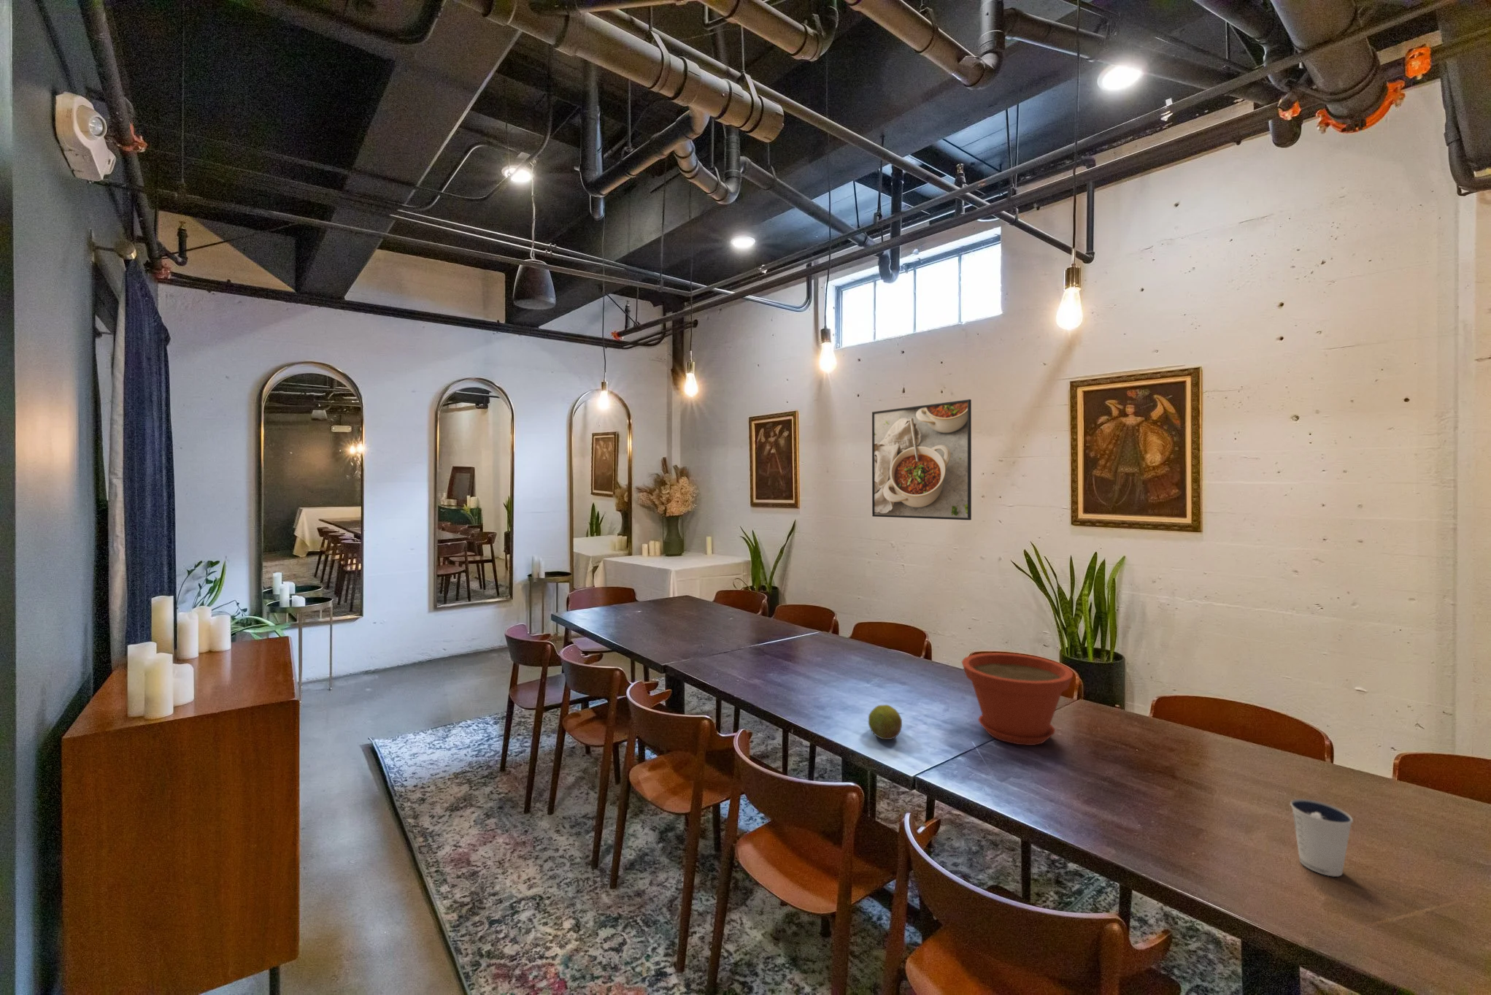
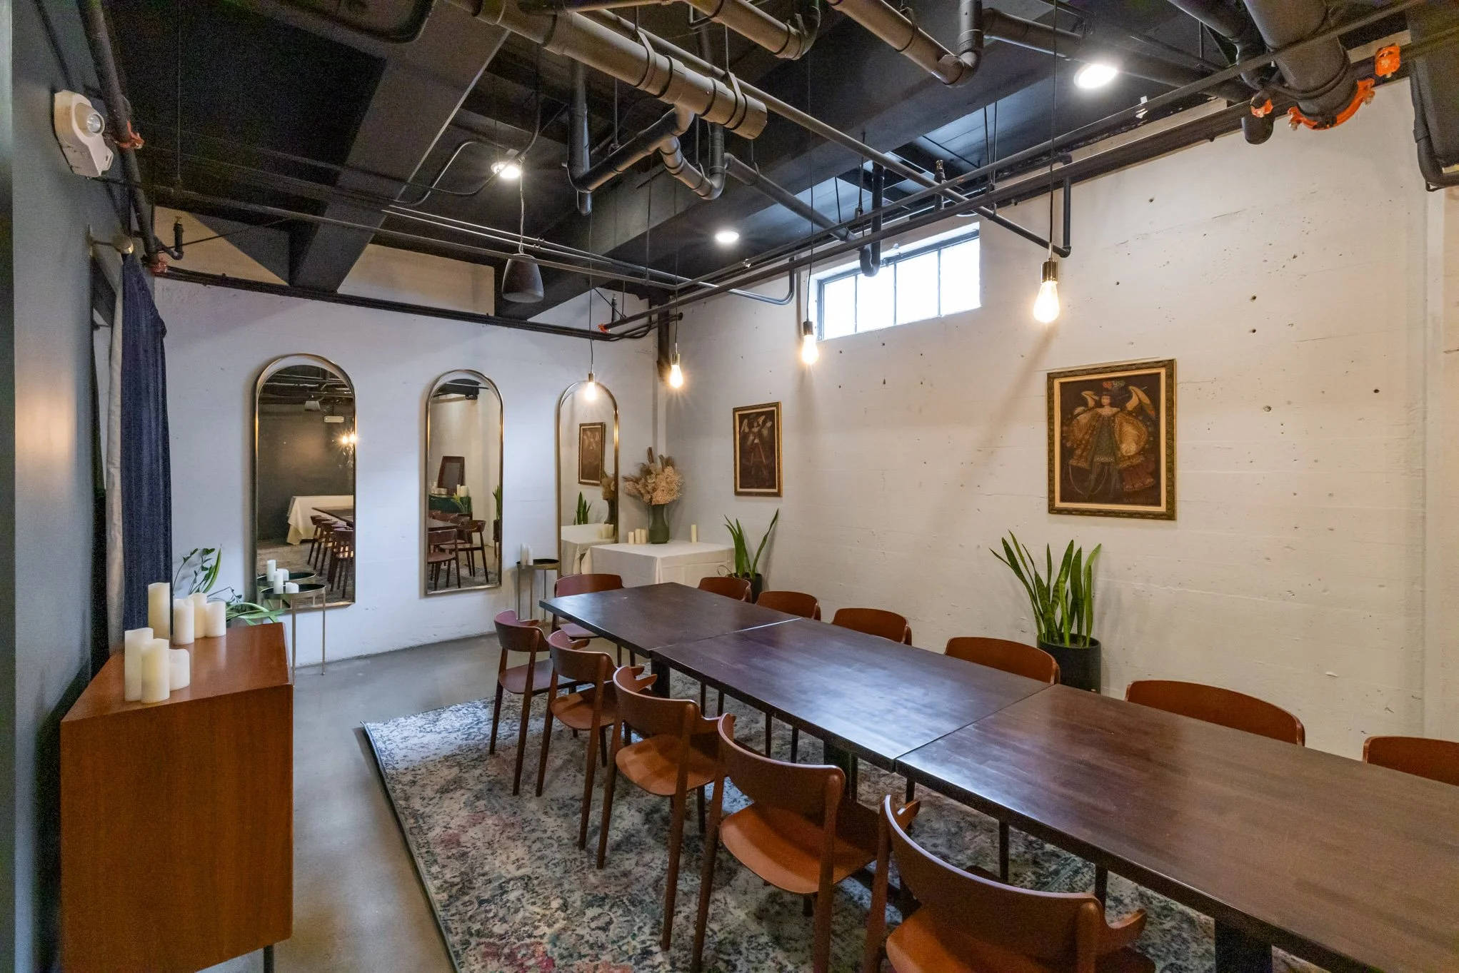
- dixie cup [1290,798,1353,877]
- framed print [872,399,973,521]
- plant pot [961,652,1074,746]
- fruit [868,704,903,741]
